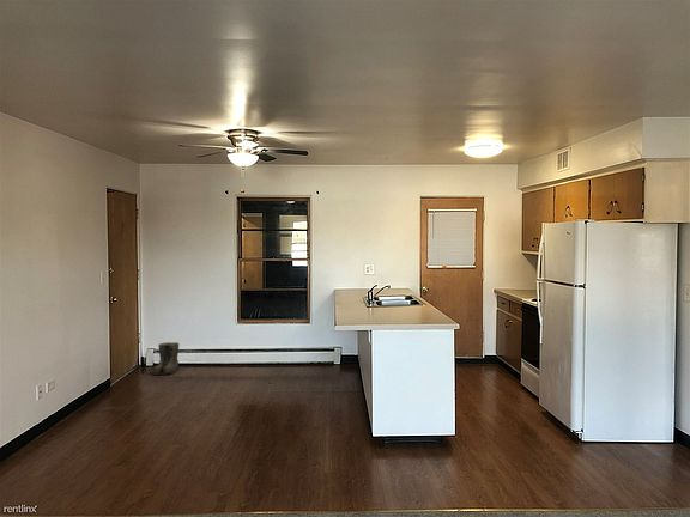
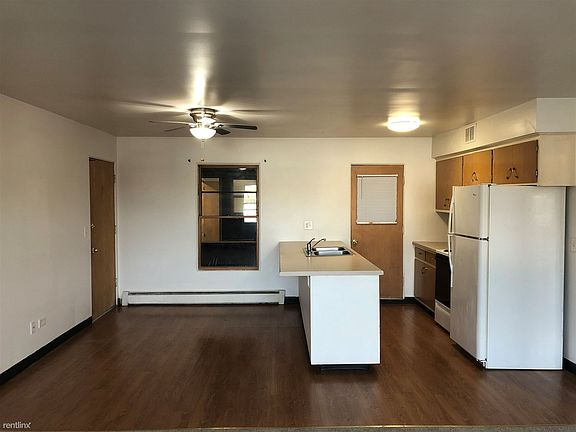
- boots [151,341,180,376]
